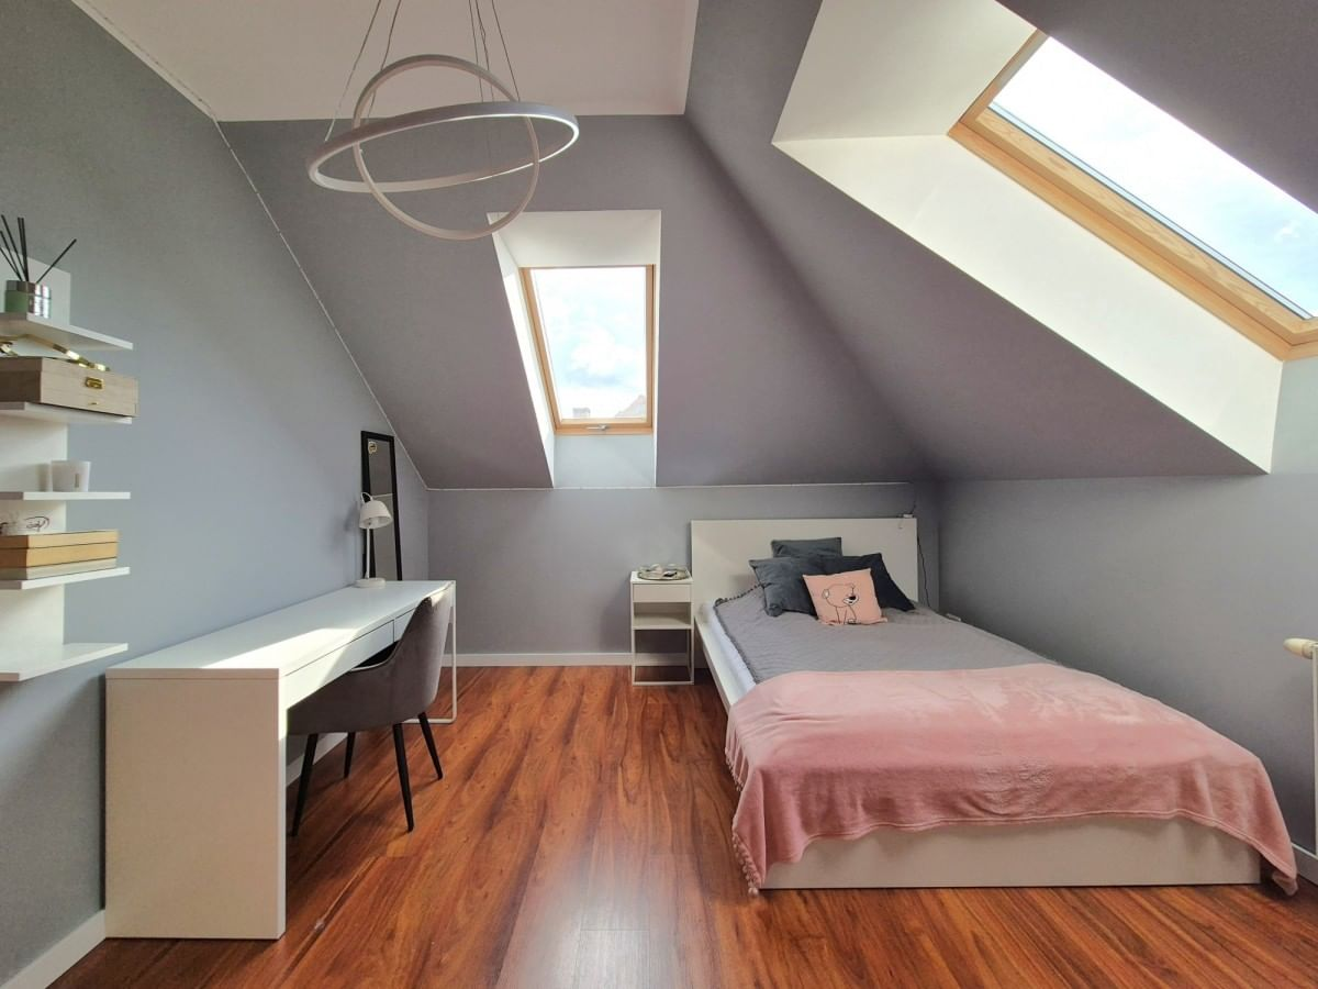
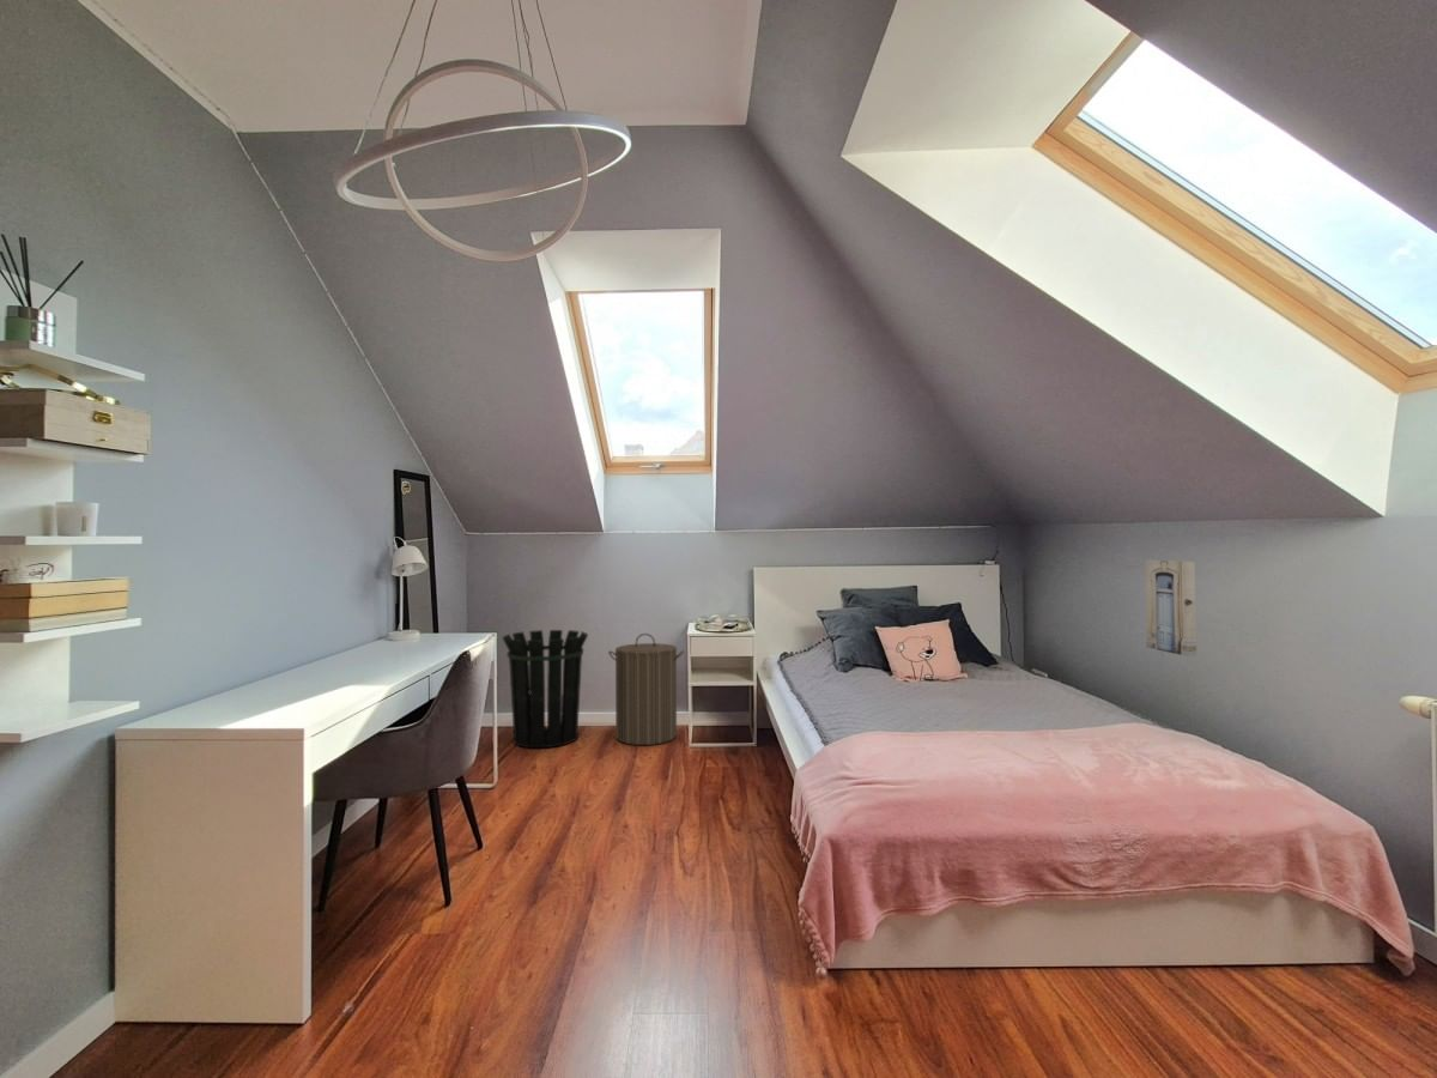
+ laundry hamper [607,632,685,746]
+ waste bin [502,629,589,749]
+ wall art [1144,559,1198,658]
